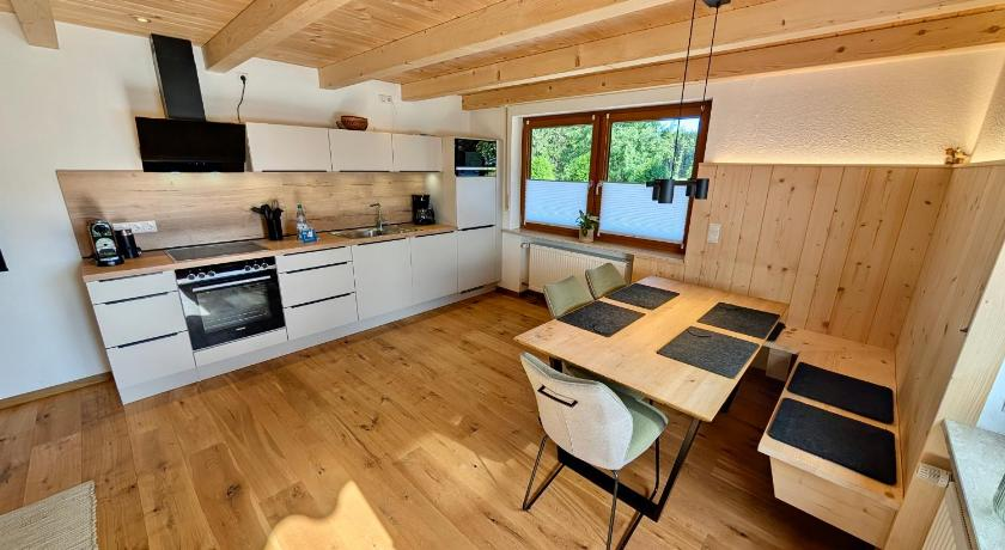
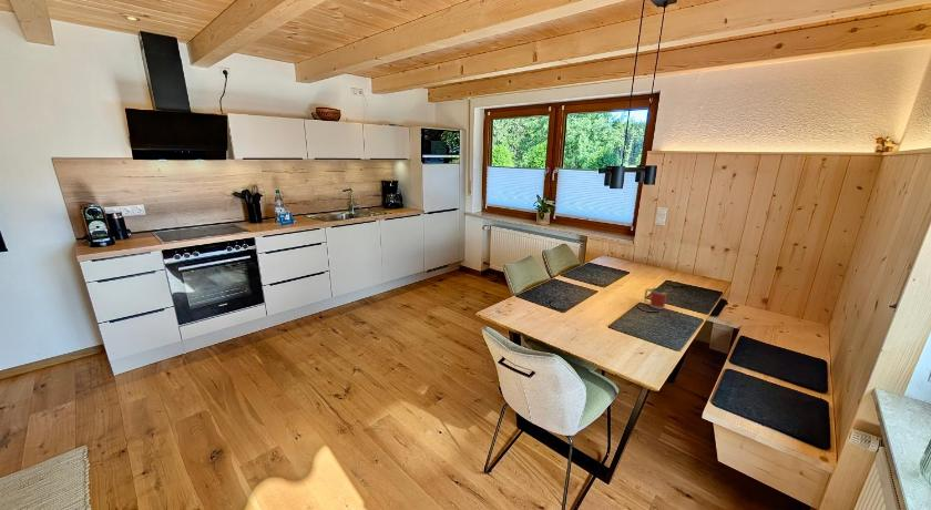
+ mug [643,287,669,310]
